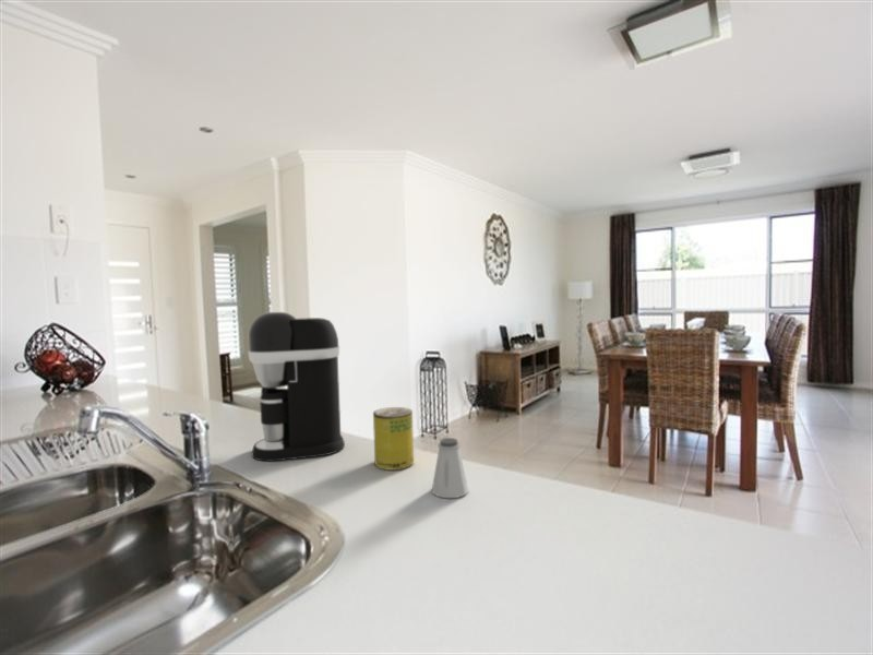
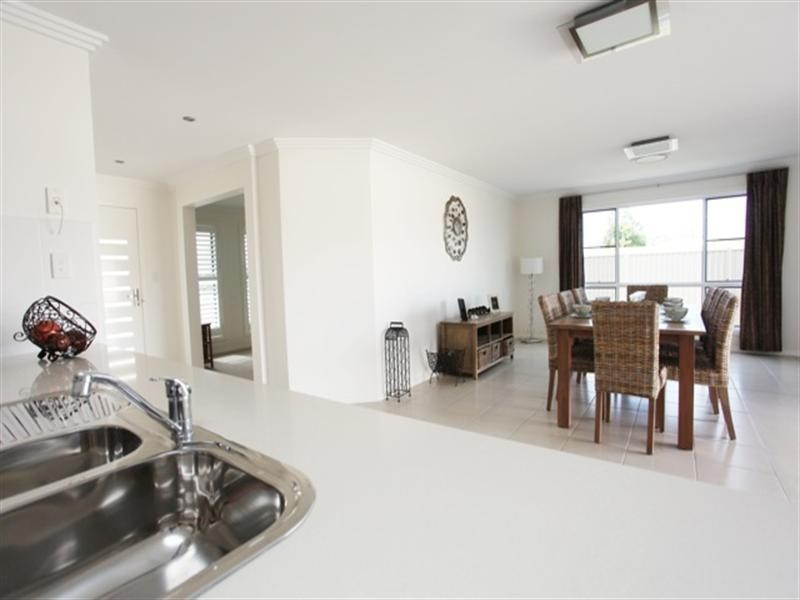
- saltshaker [431,437,469,499]
- coffee maker [247,311,346,462]
- beverage can [372,406,415,472]
